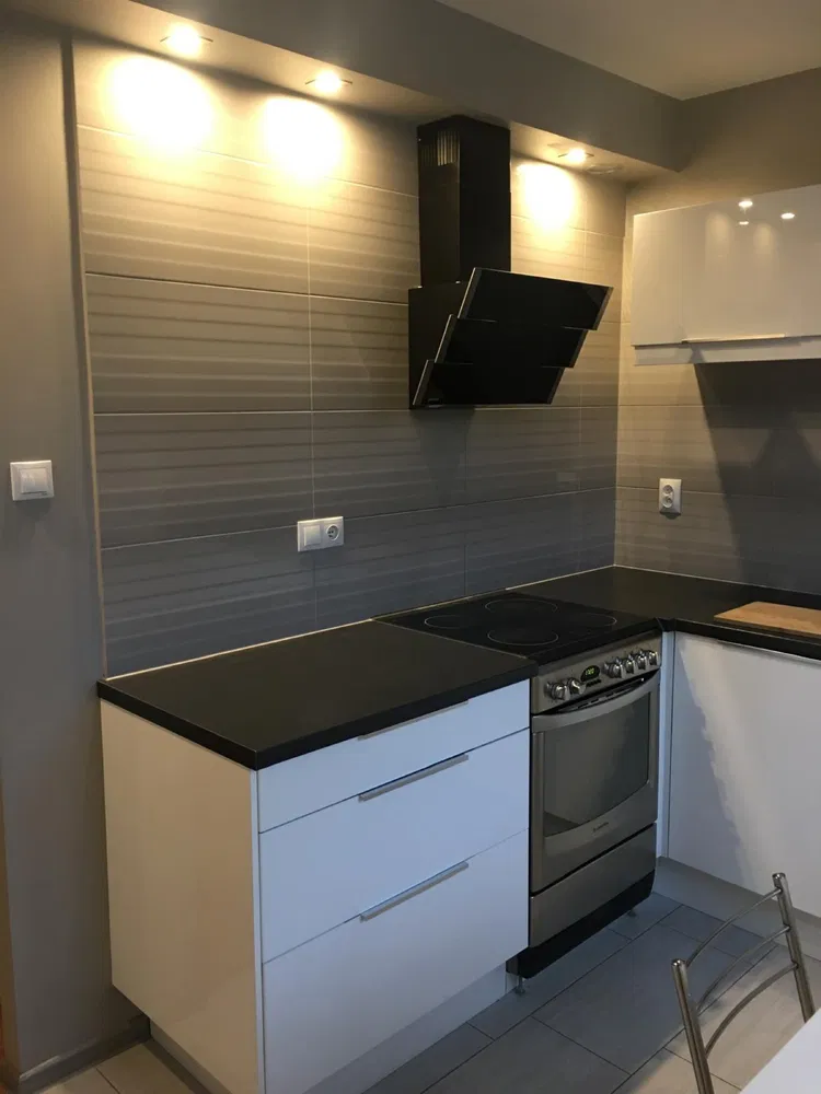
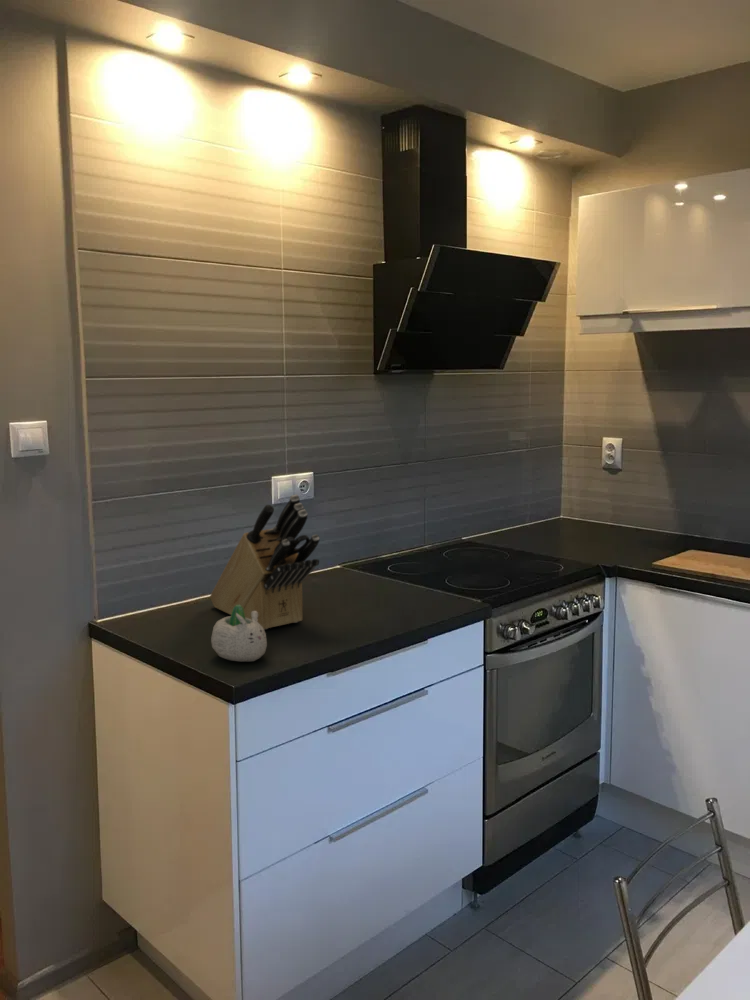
+ knife block [209,493,321,631]
+ succulent planter [210,605,268,662]
